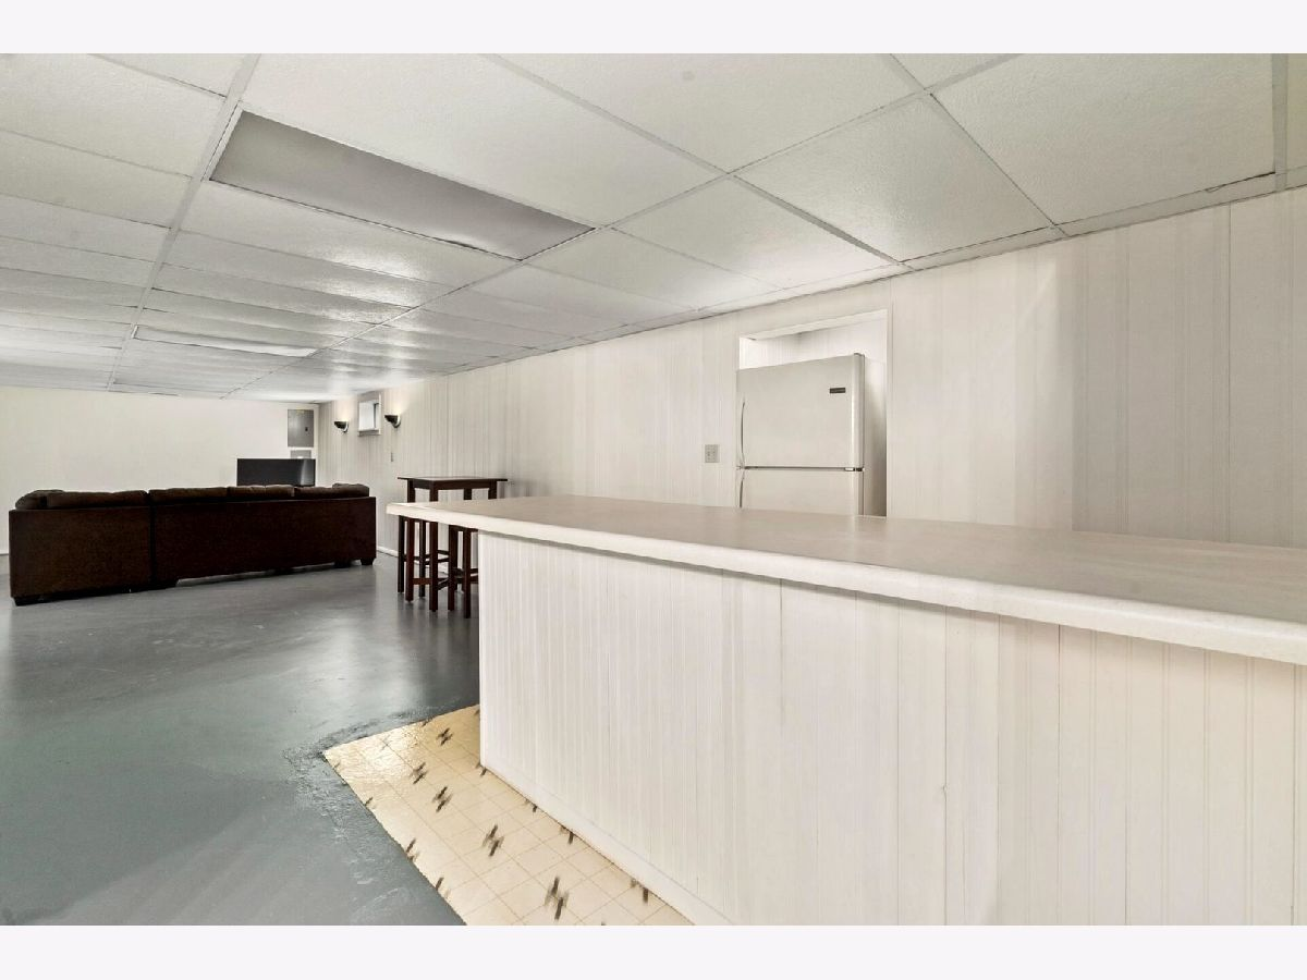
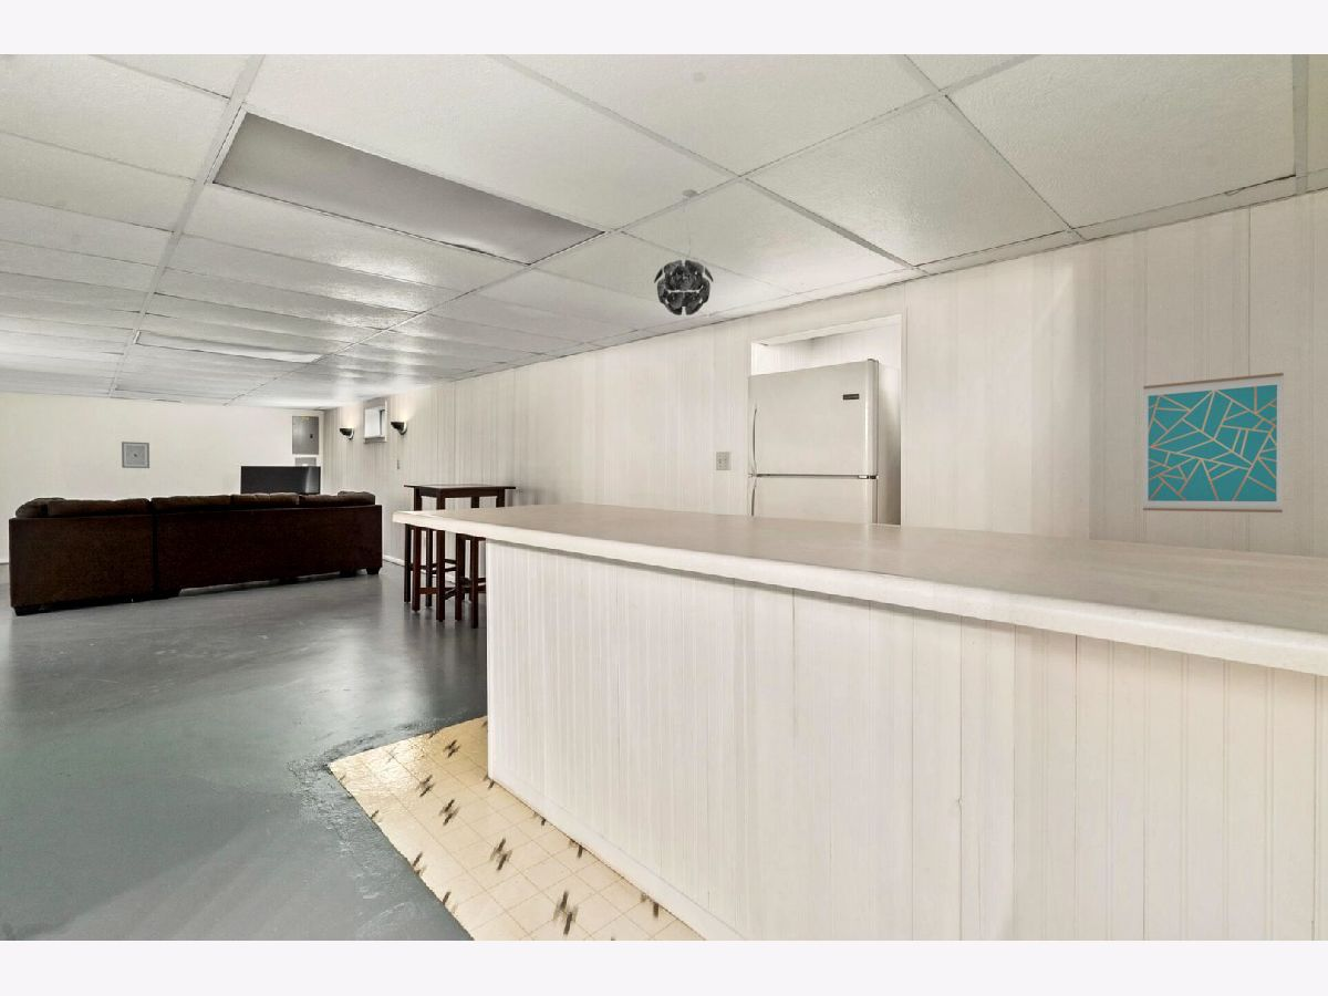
+ pendant light [653,189,714,317]
+ wall art [121,440,151,469]
+ wall art [1142,372,1285,513]
